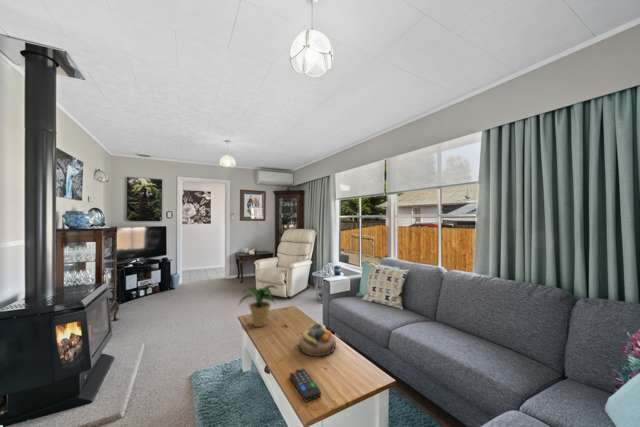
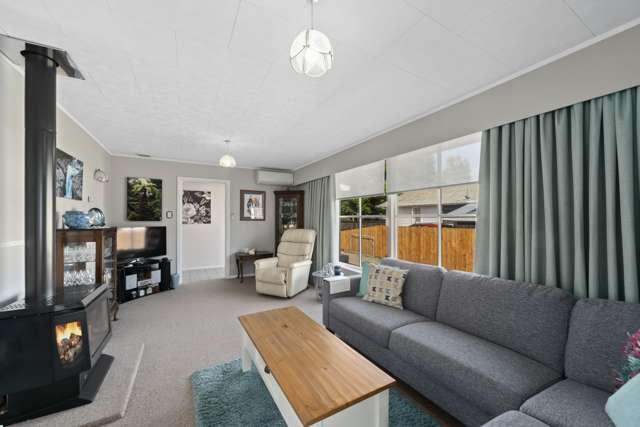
- remote control [289,368,322,403]
- potted plant [238,284,279,328]
- decorative bowl [298,323,337,357]
